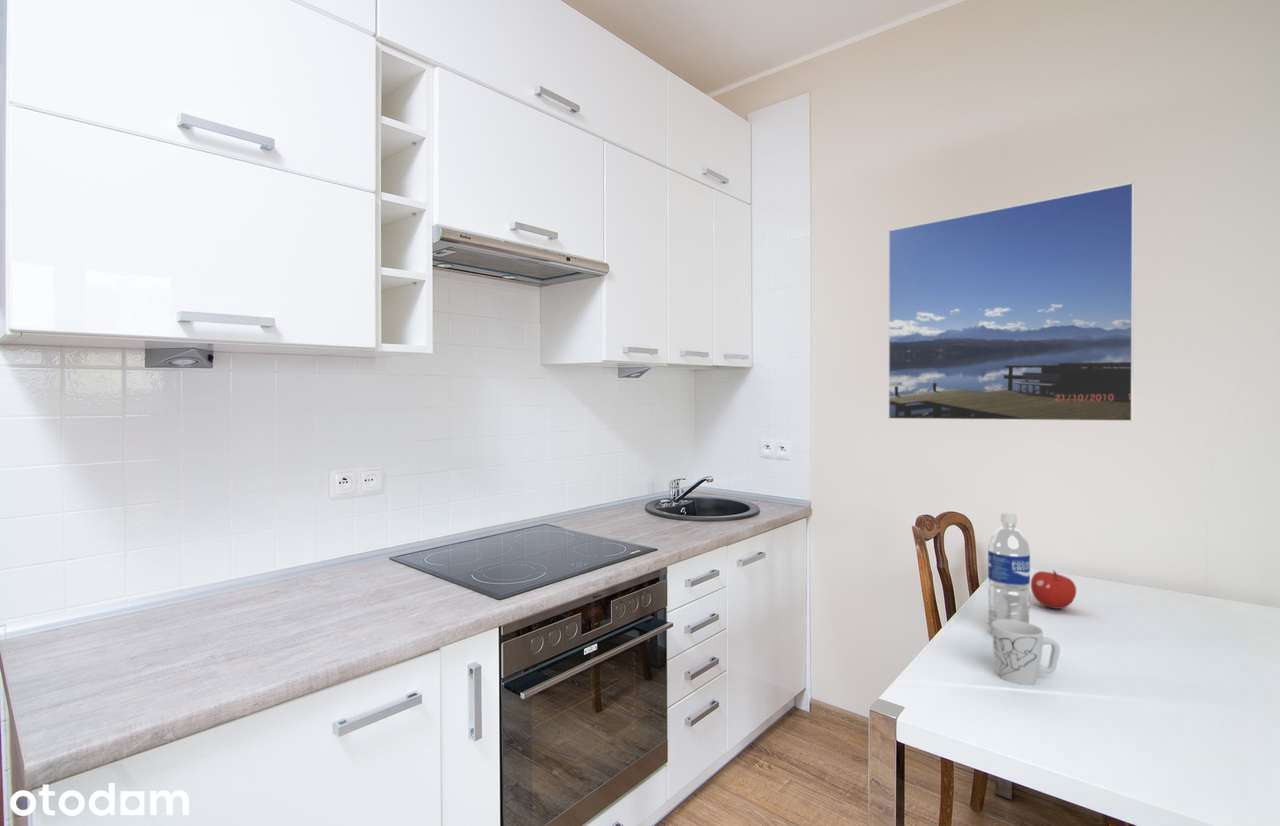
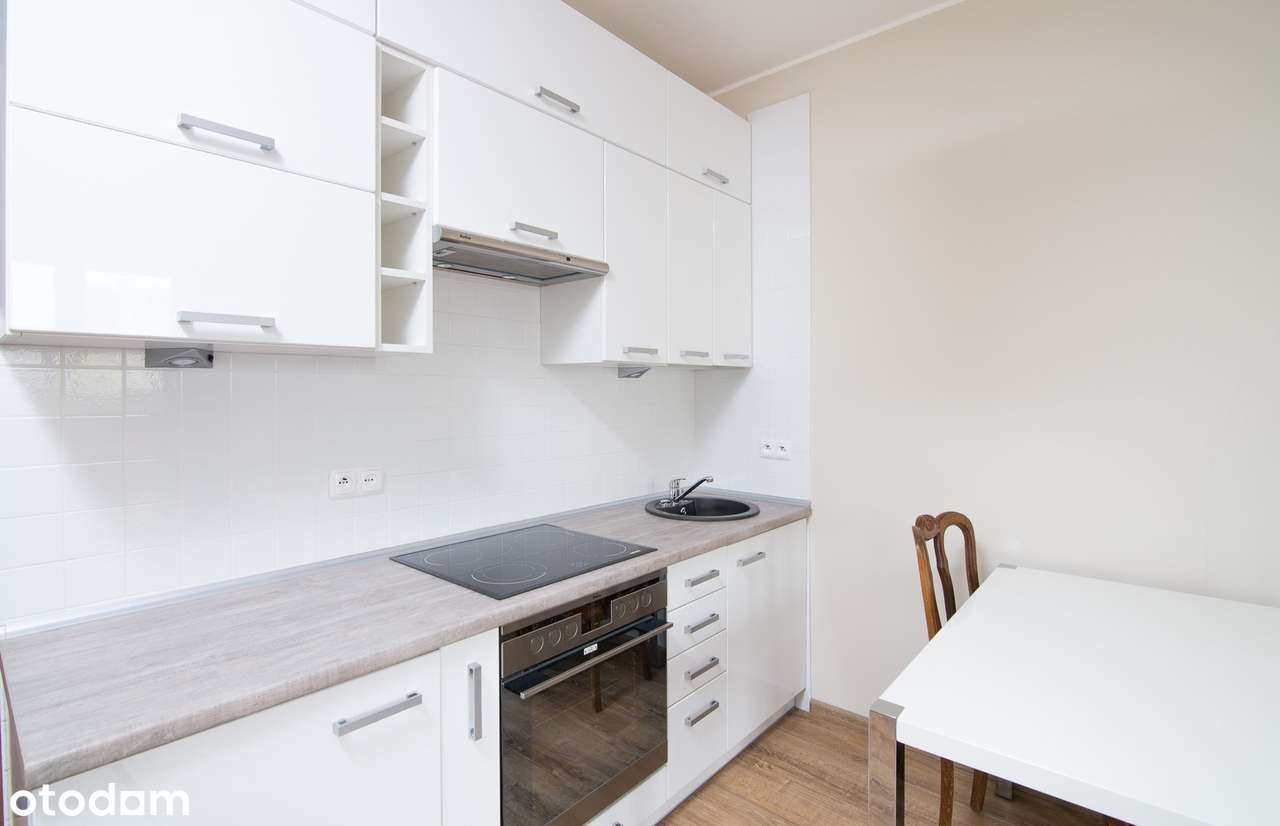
- fruit [1030,570,1077,610]
- water bottle [987,511,1031,631]
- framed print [887,181,1135,423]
- mug [991,619,1061,686]
